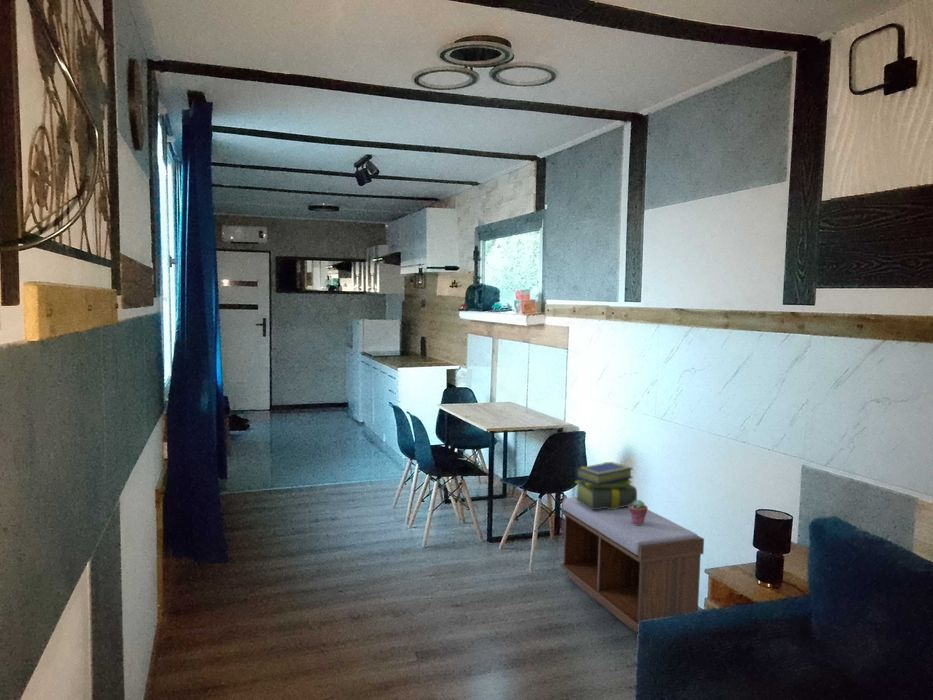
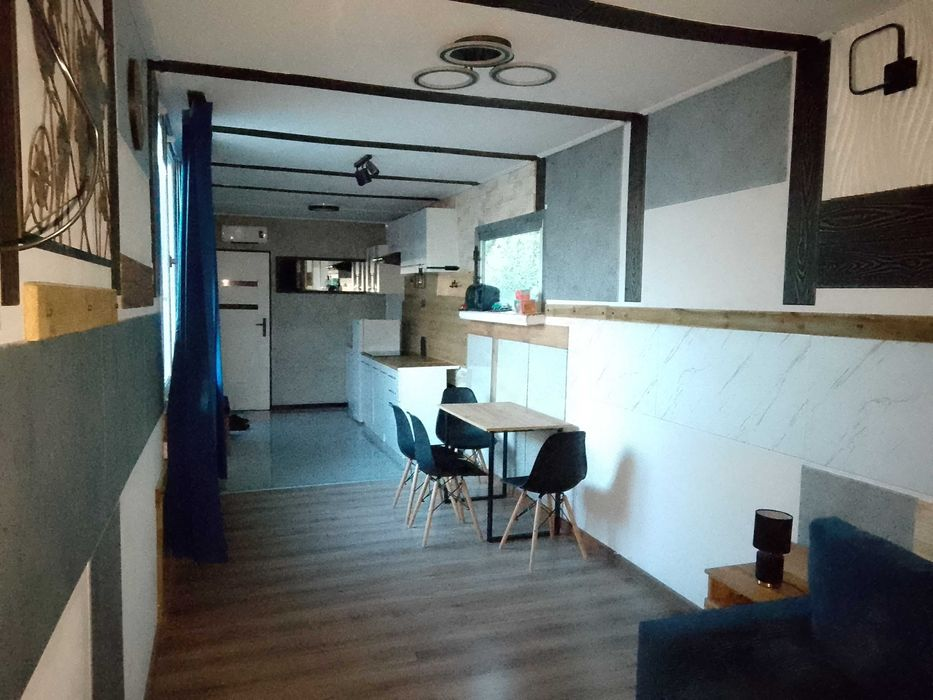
- bench [560,496,705,634]
- stack of books [574,461,638,509]
- potted succulent [628,499,649,525]
